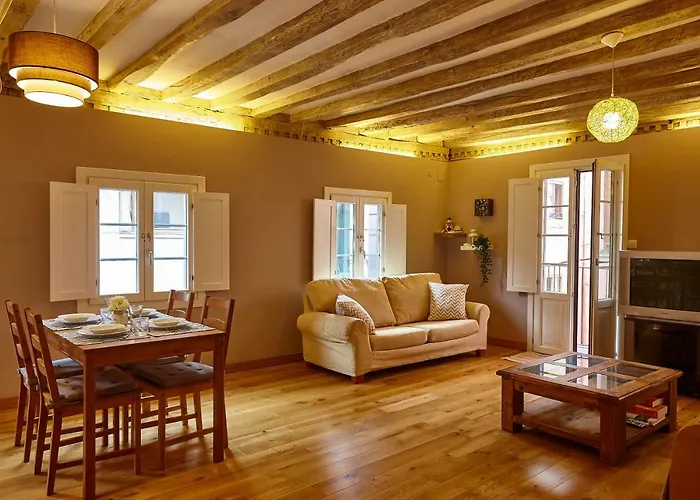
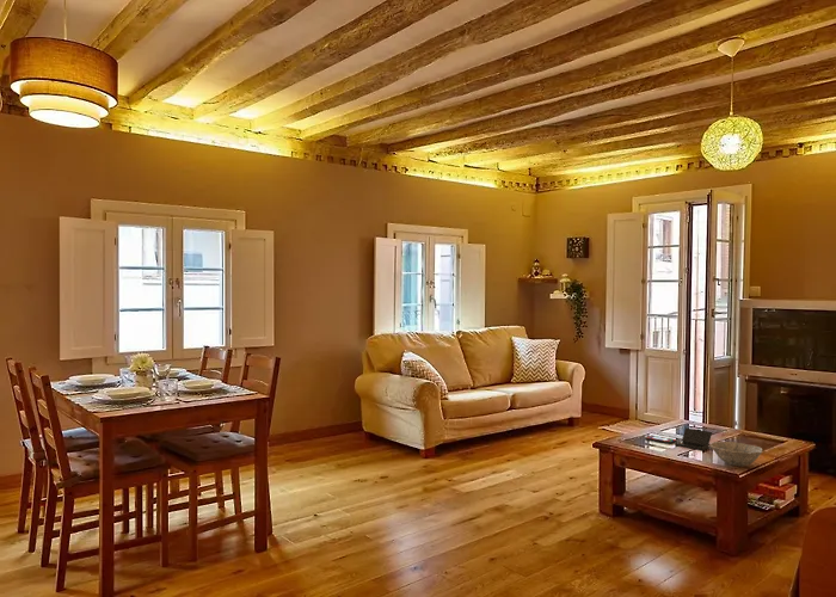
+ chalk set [644,426,713,451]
+ bowl [709,441,763,468]
